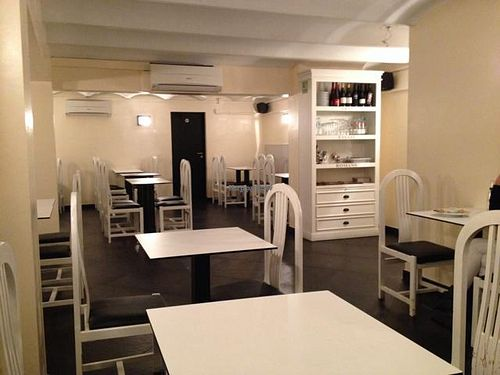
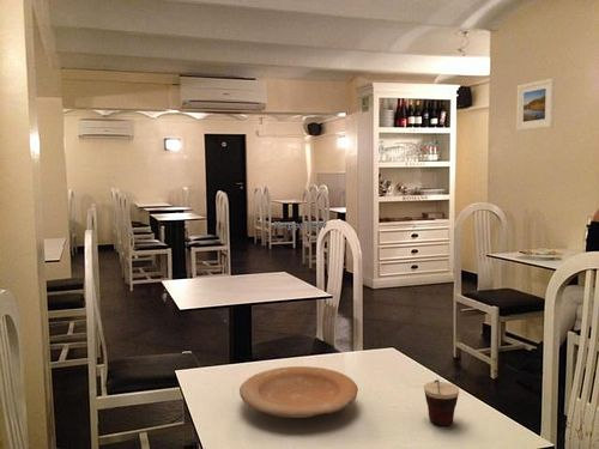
+ plate [238,365,359,419]
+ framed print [515,78,556,132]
+ cup [423,378,460,426]
